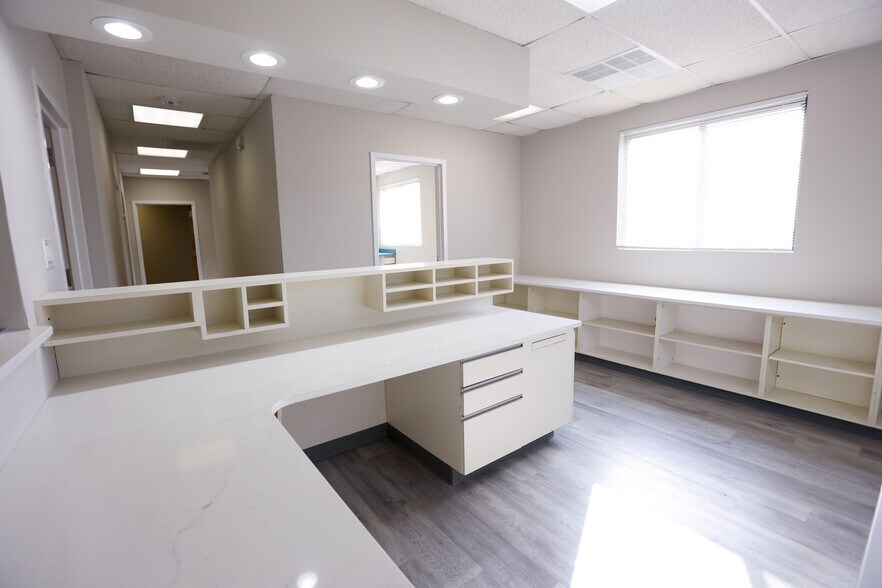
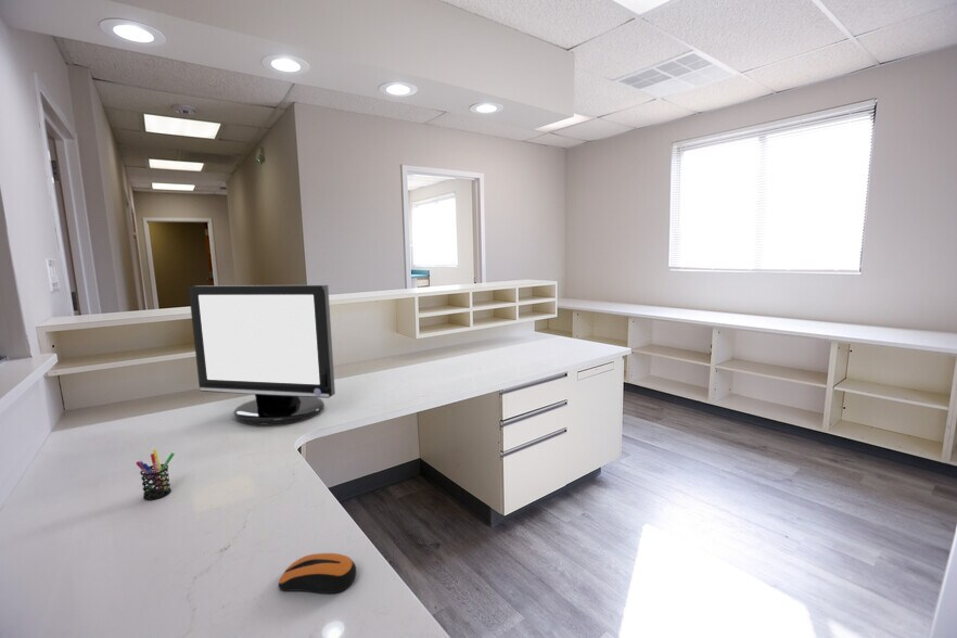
+ computer mouse [278,552,358,595]
+ pen holder [136,448,176,501]
+ monitor [188,284,336,425]
